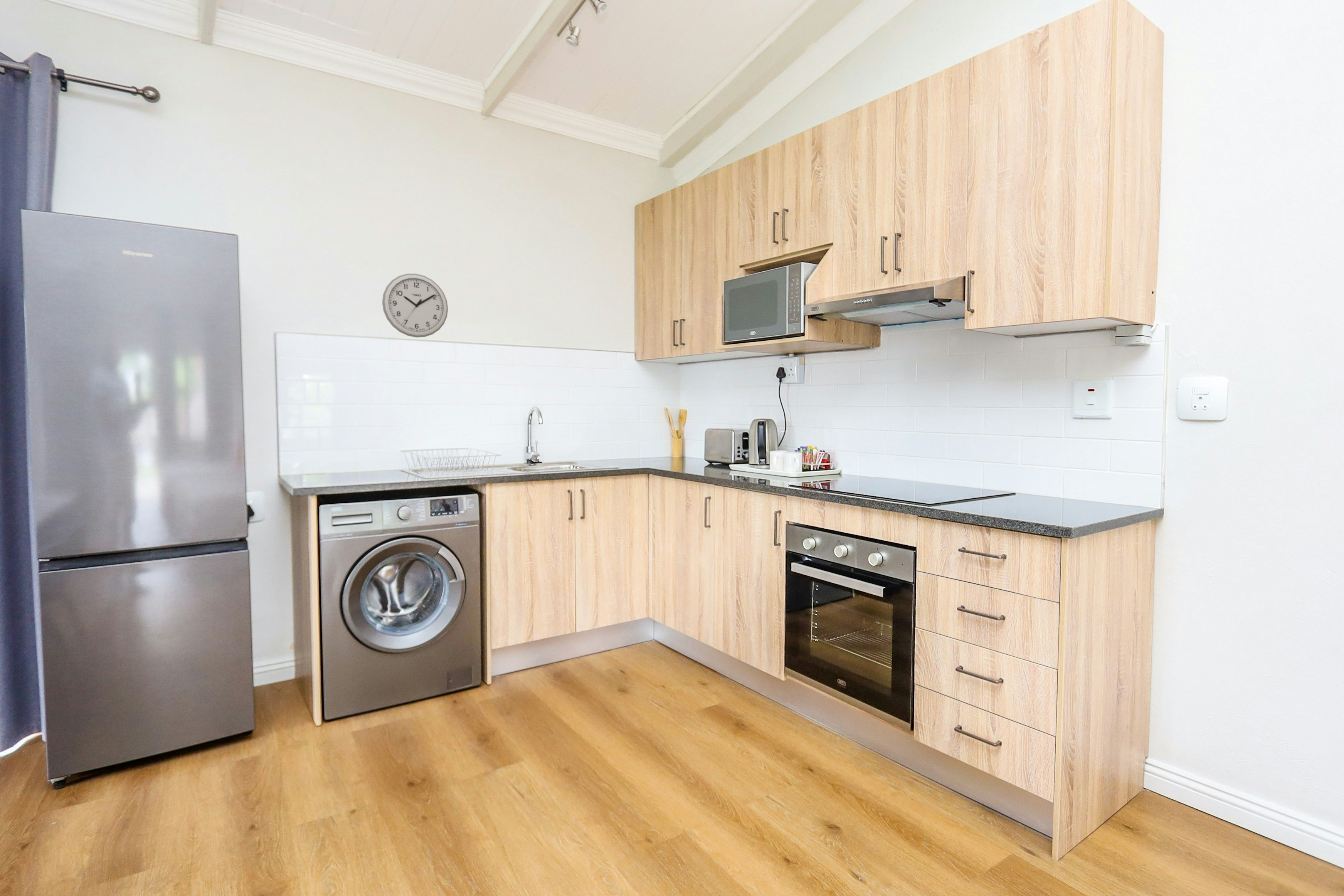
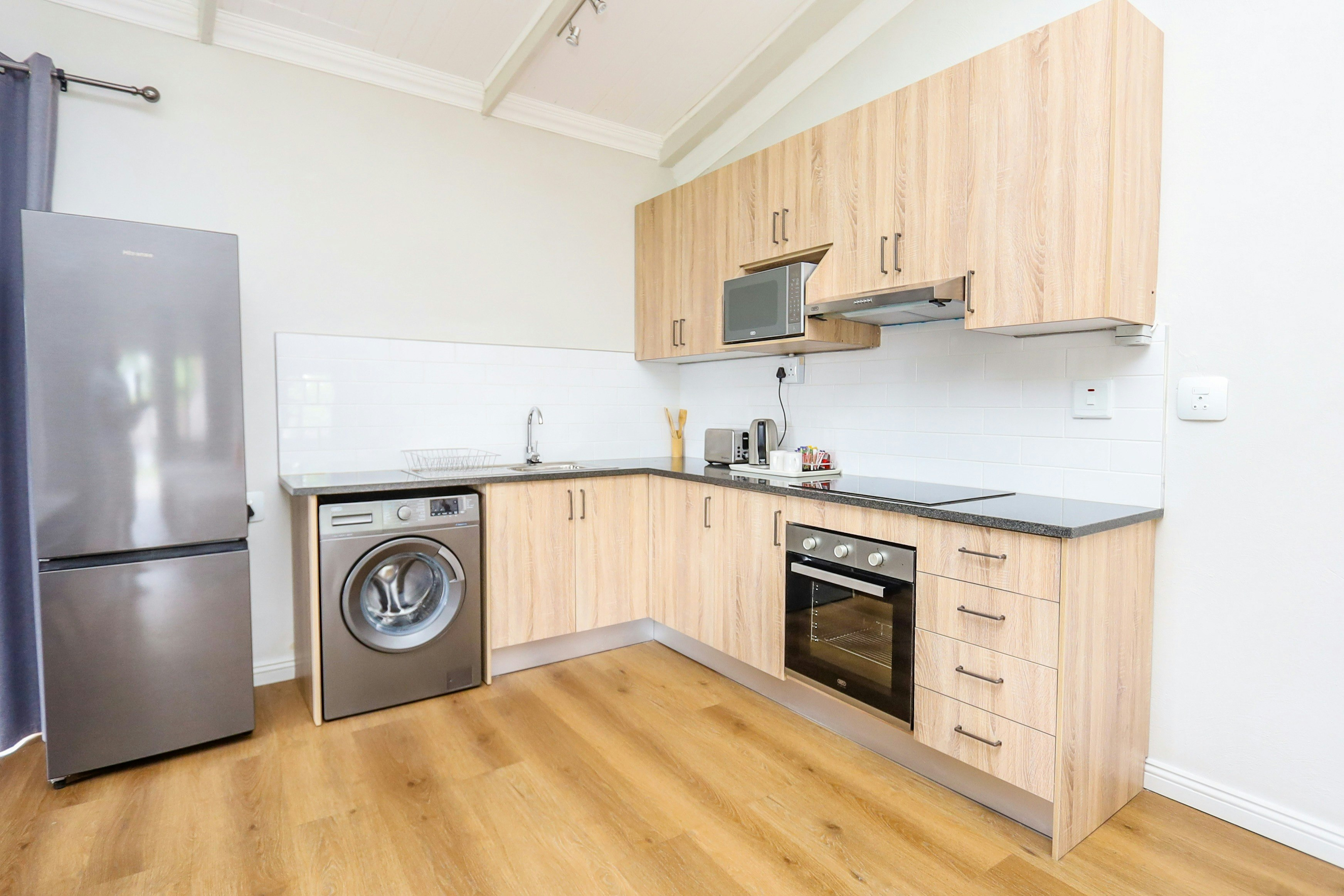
- wall clock [382,273,449,338]
